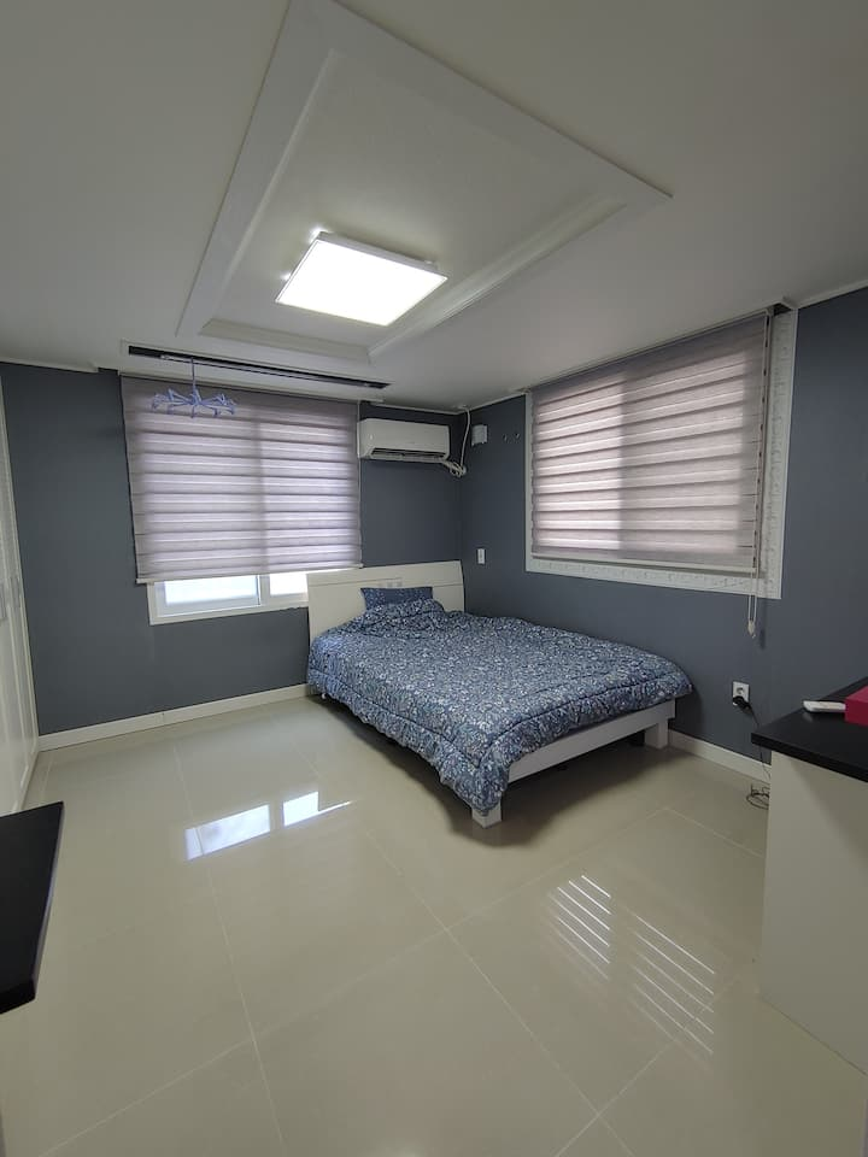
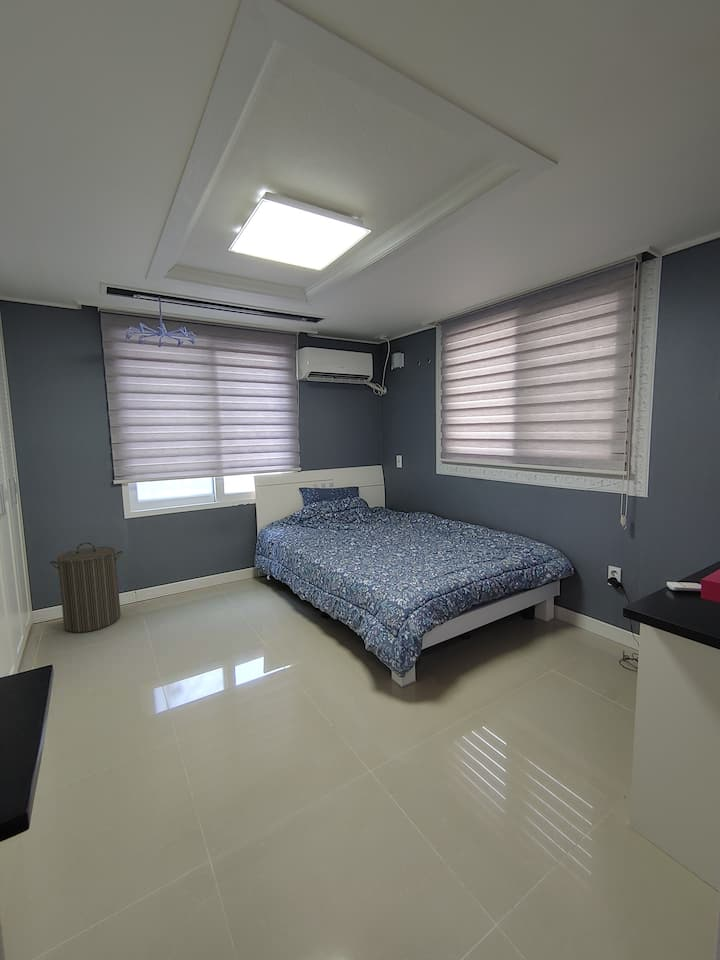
+ laundry hamper [49,541,123,633]
